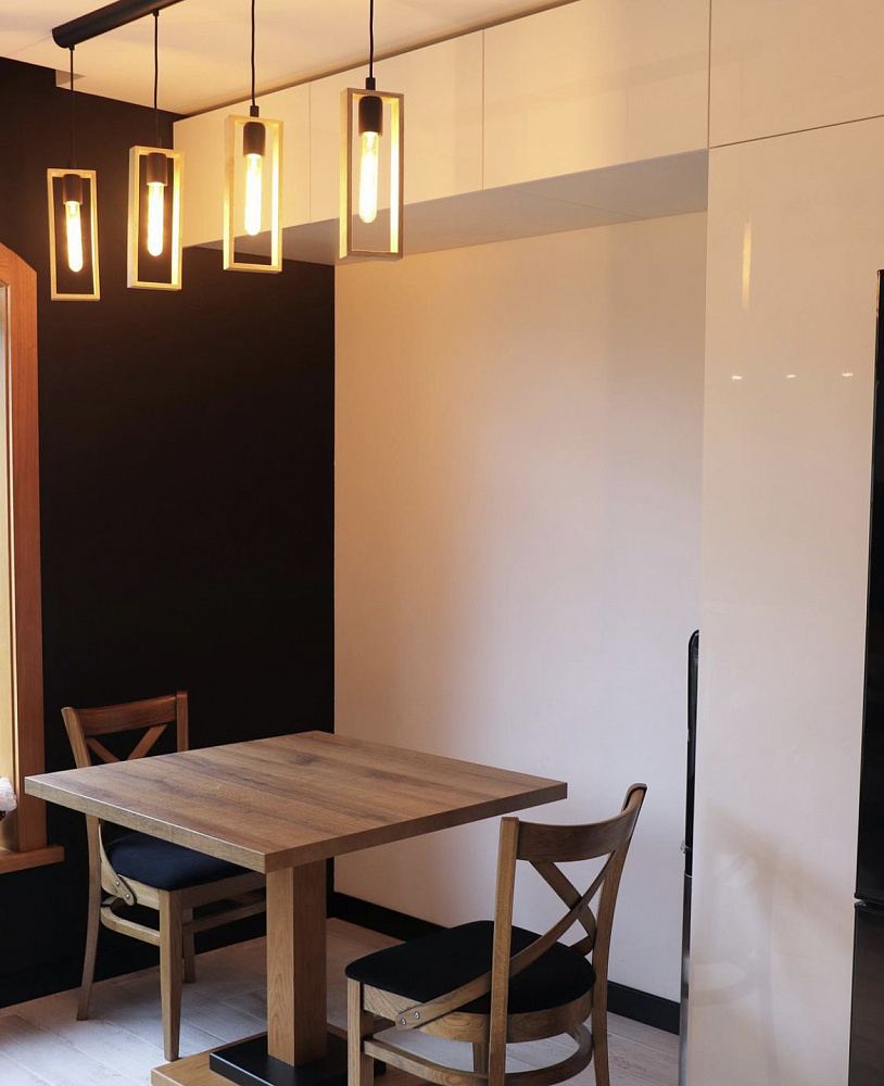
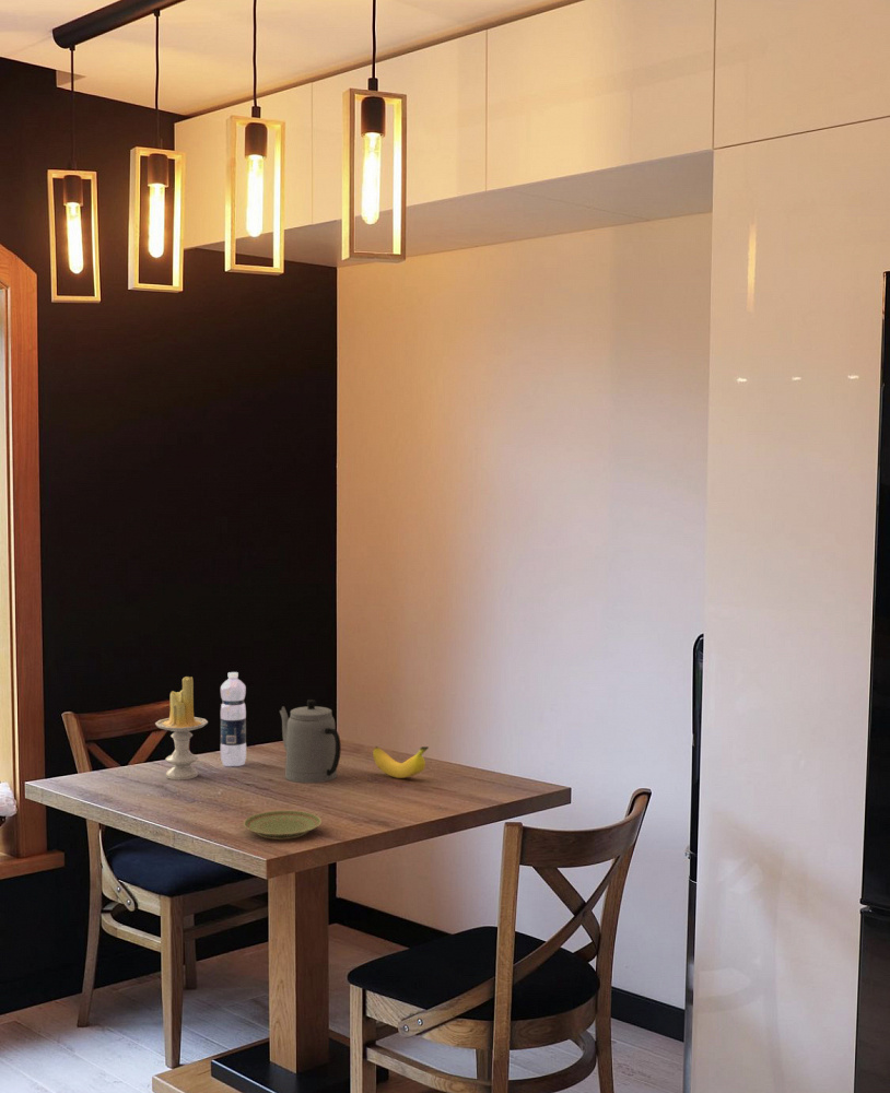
+ teapot [279,698,342,784]
+ banana [372,745,430,779]
+ plate [243,809,323,841]
+ water bottle [220,671,247,767]
+ candle [154,675,209,780]
